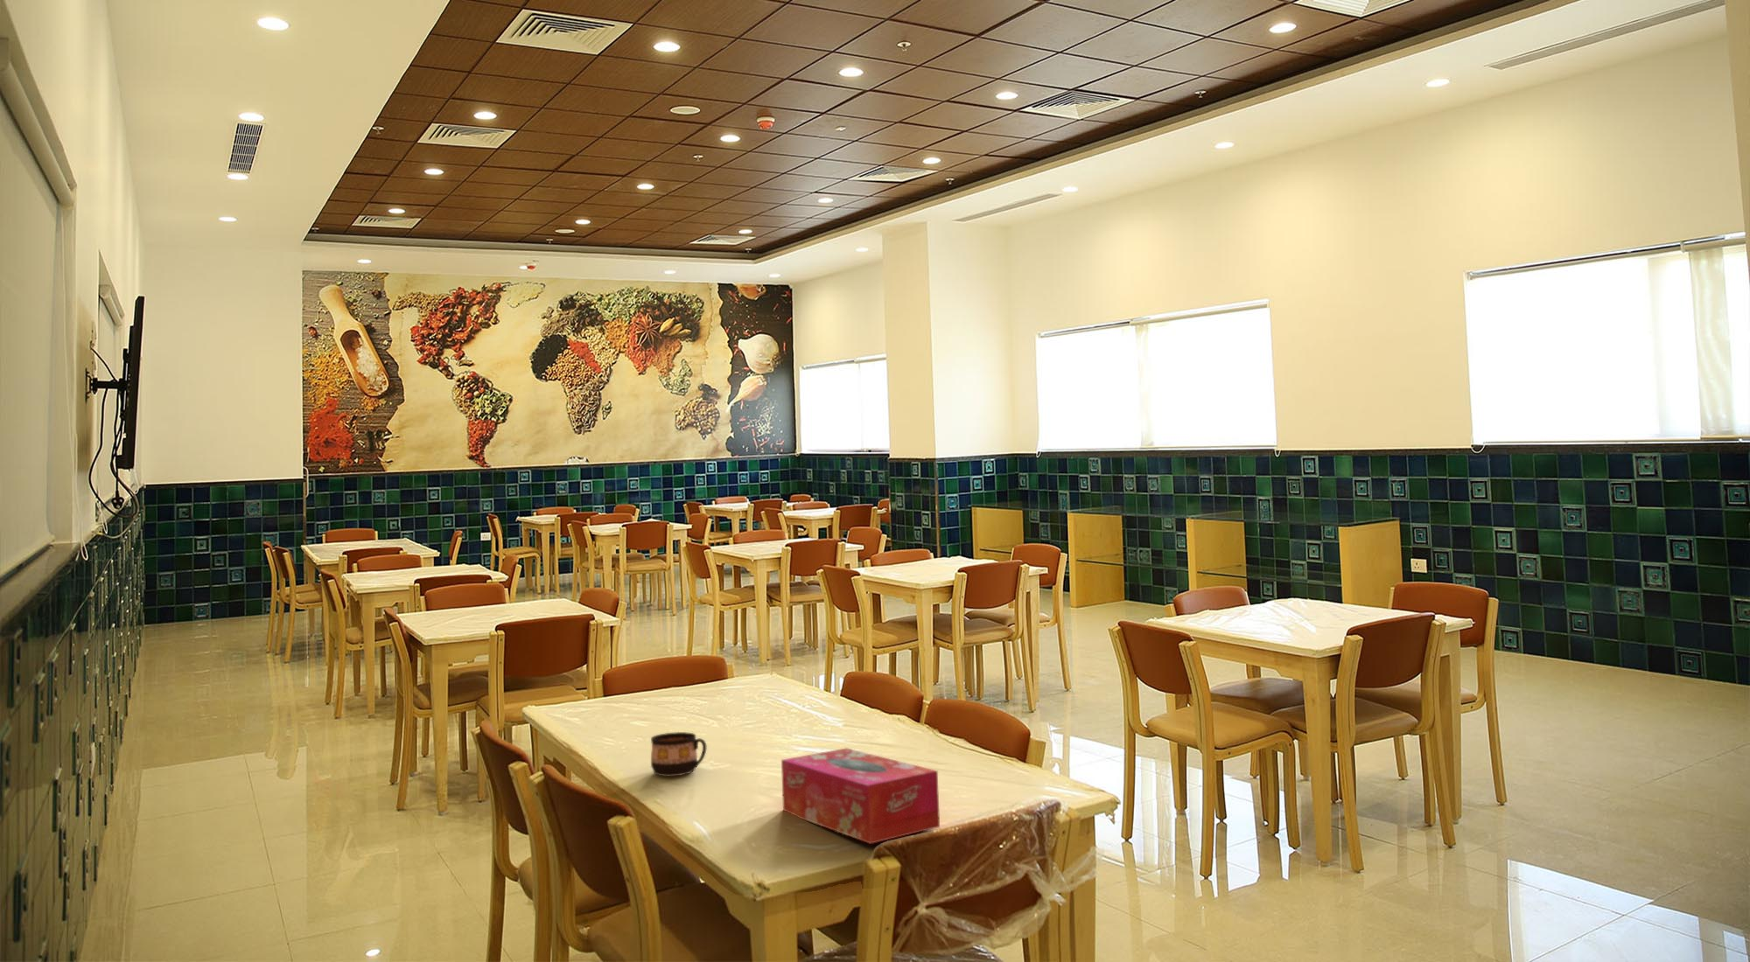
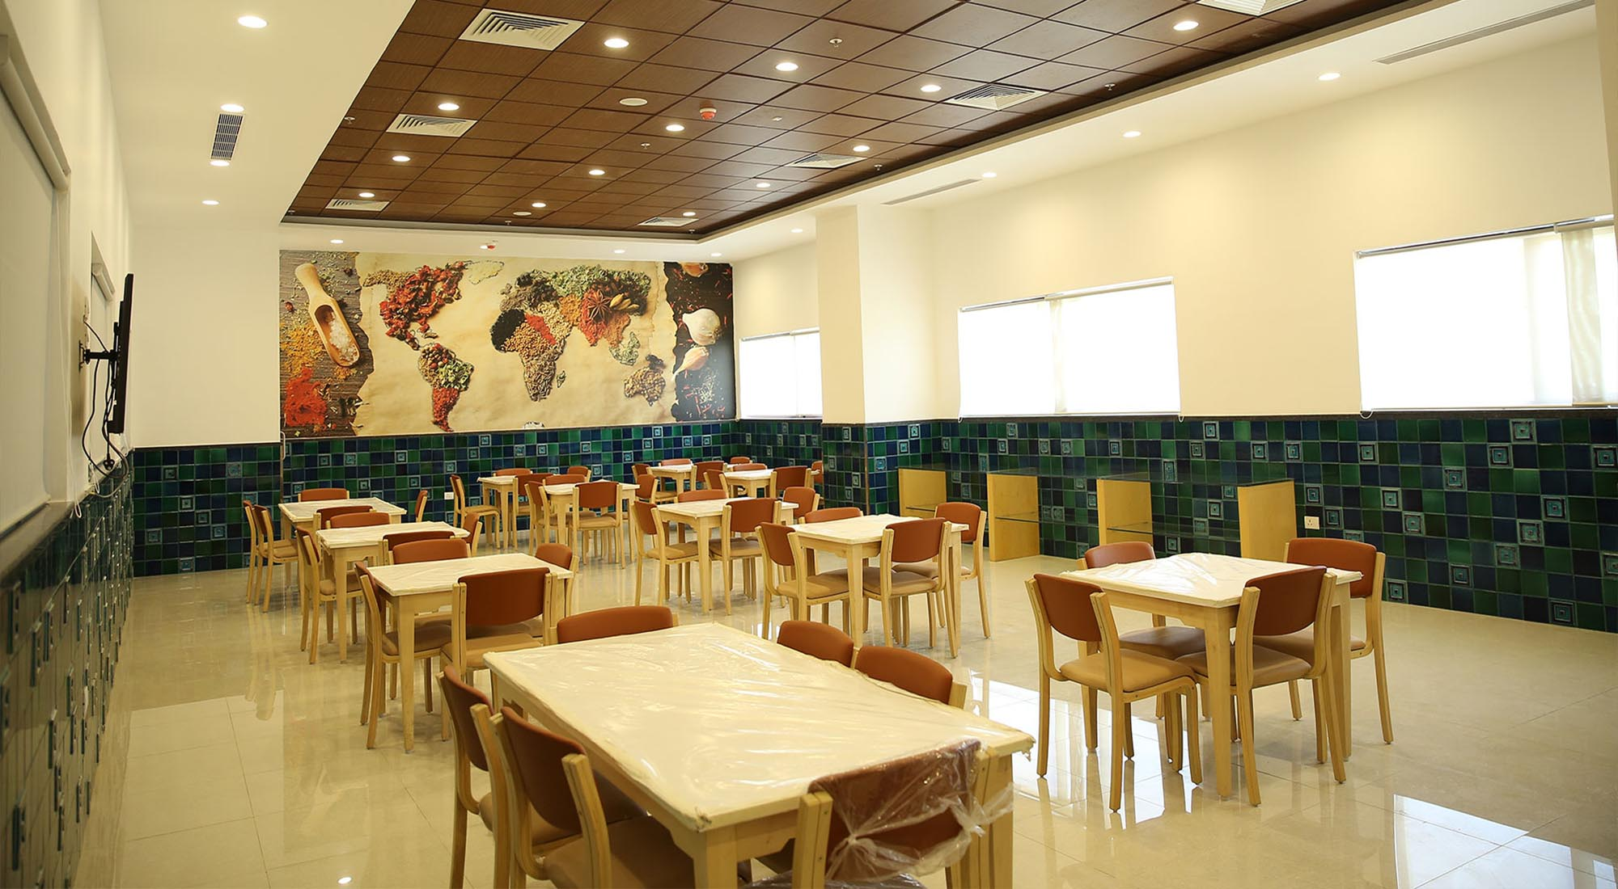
- tissue box [781,746,941,845]
- cup [650,731,707,777]
